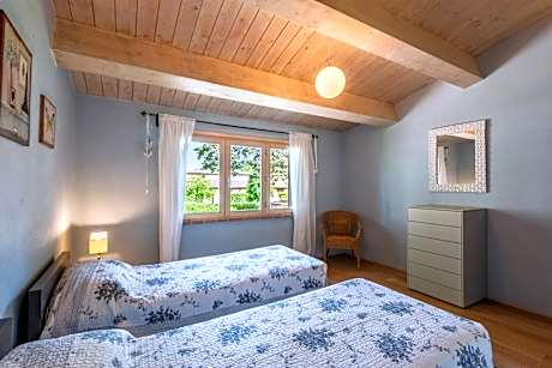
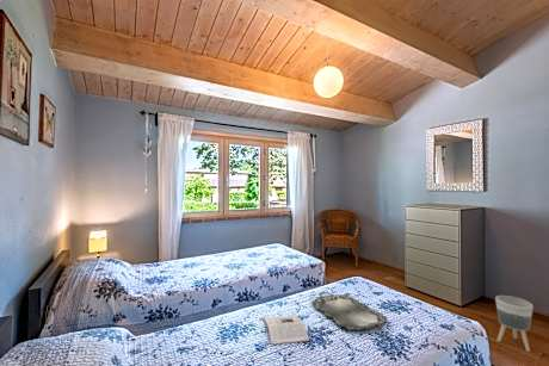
+ magazine [263,314,310,346]
+ planter [494,294,535,353]
+ serving tray [310,291,388,331]
